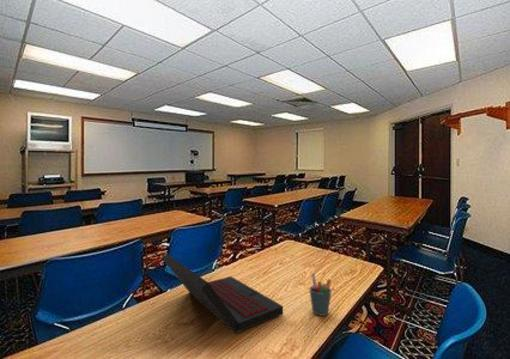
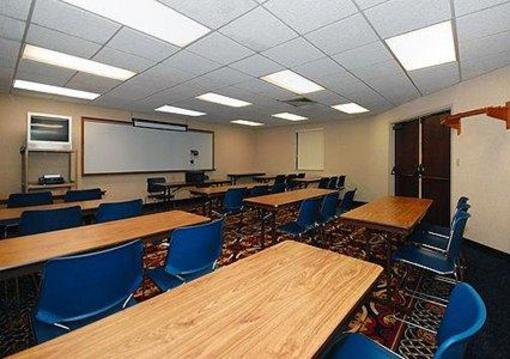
- laptop [161,253,284,335]
- pen holder [308,272,333,317]
